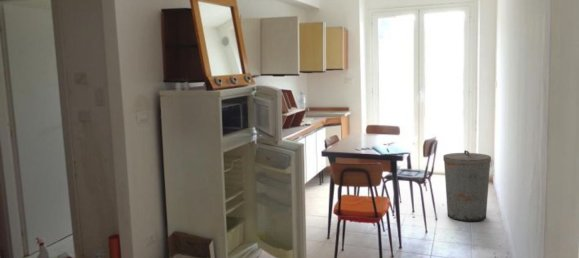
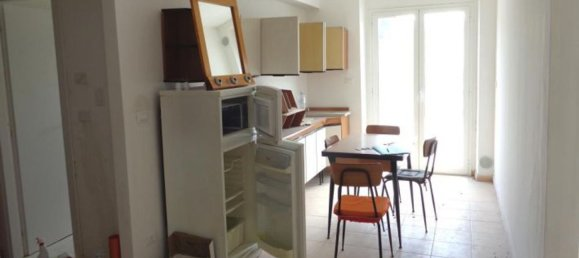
- trash can [442,149,492,223]
